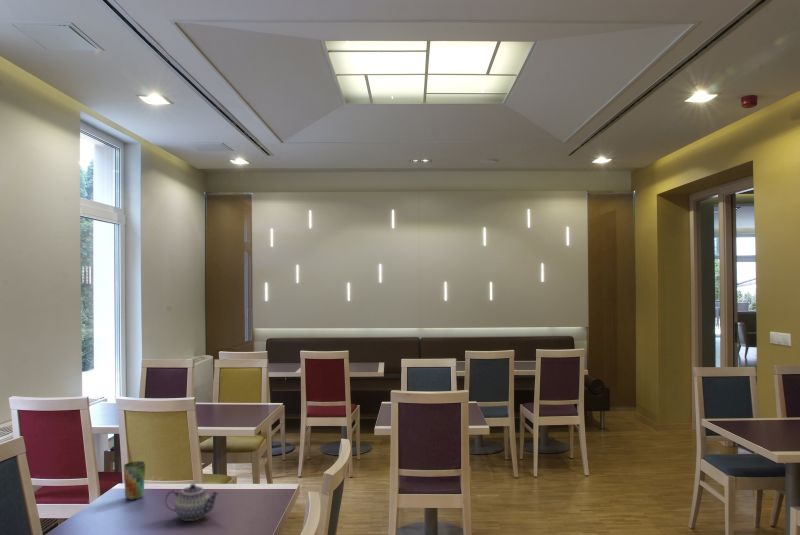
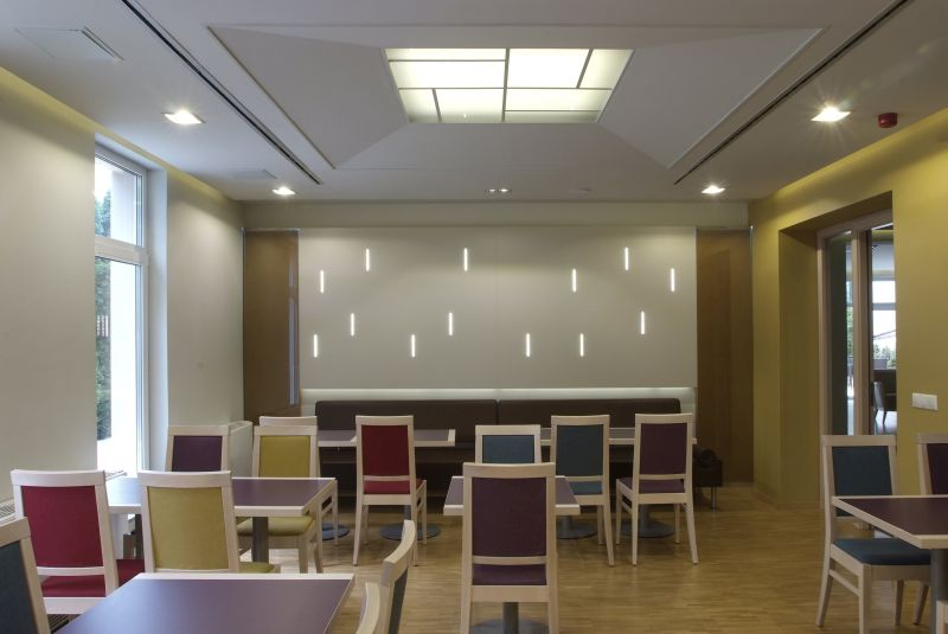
- cup [123,460,146,501]
- teapot [164,483,221,522]
